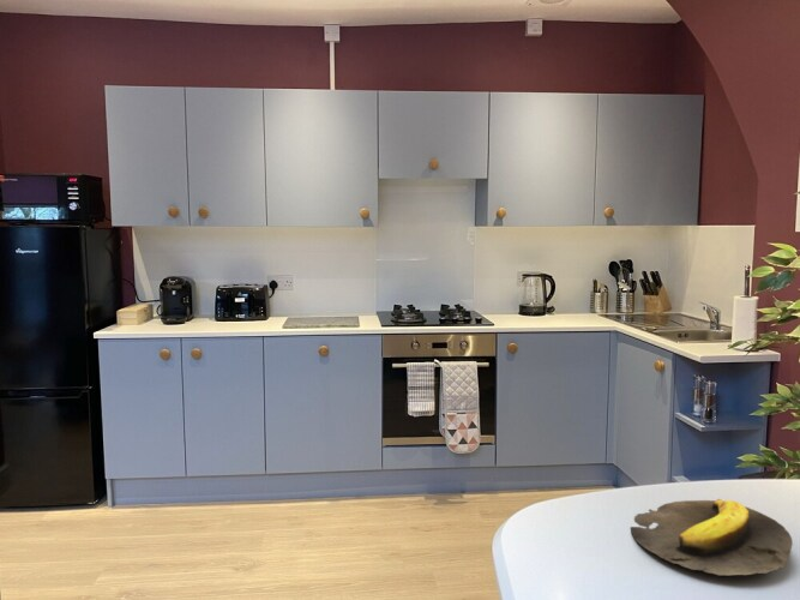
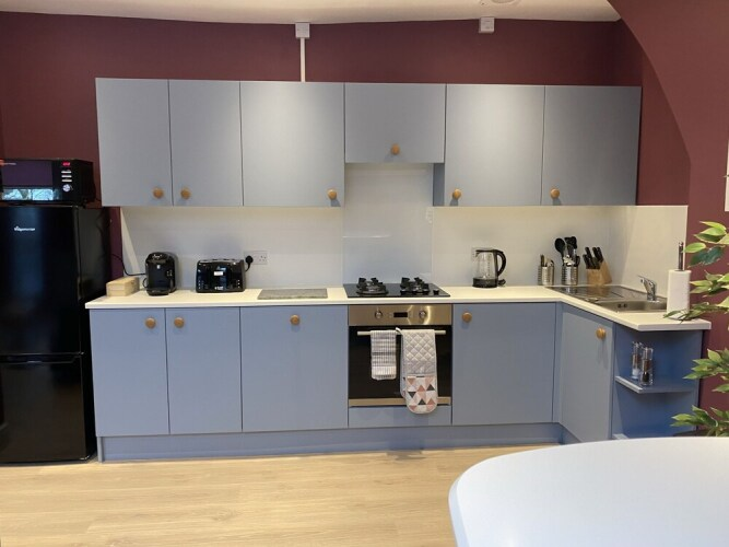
- banana [630,498,794,576]
